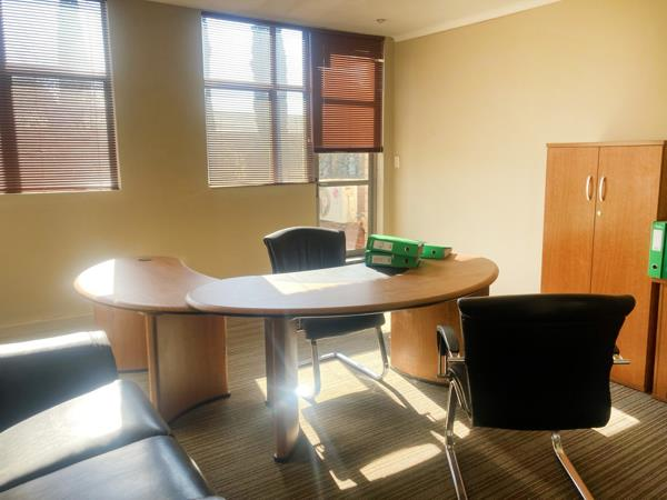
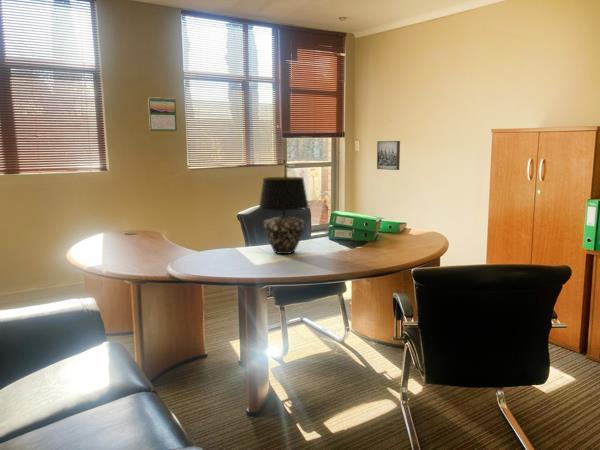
+ table lamp [258,176,310,255]
+ wall art [376,140,401,171]
+ calendar [147,96,178,132]
